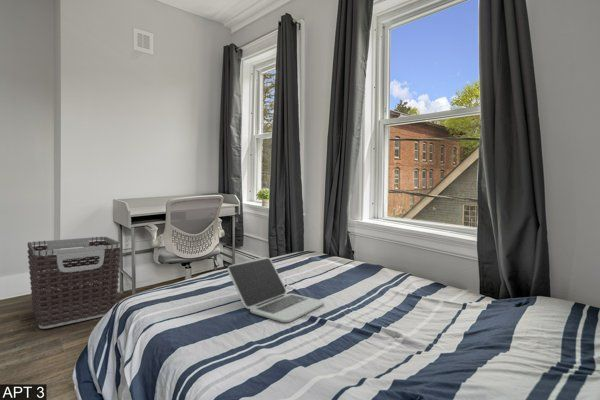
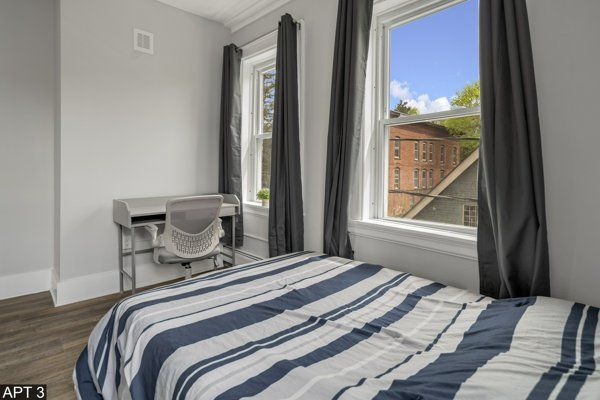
- laptop [227,256,325,323]
- clothes hamper [26,236,122,330]
